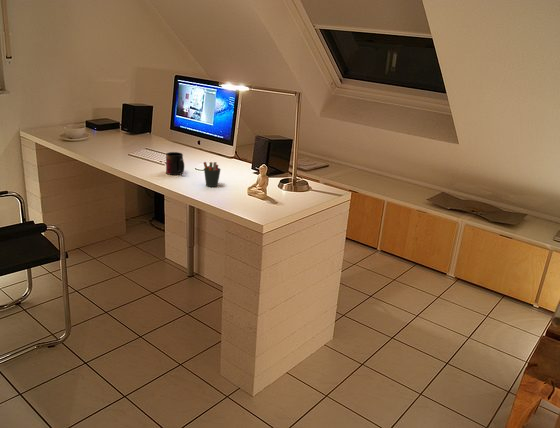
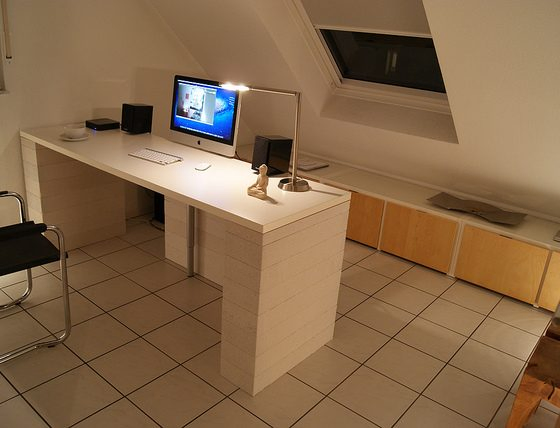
- pen holder [202,161,222,188]
- mug [165,151,185,176]
